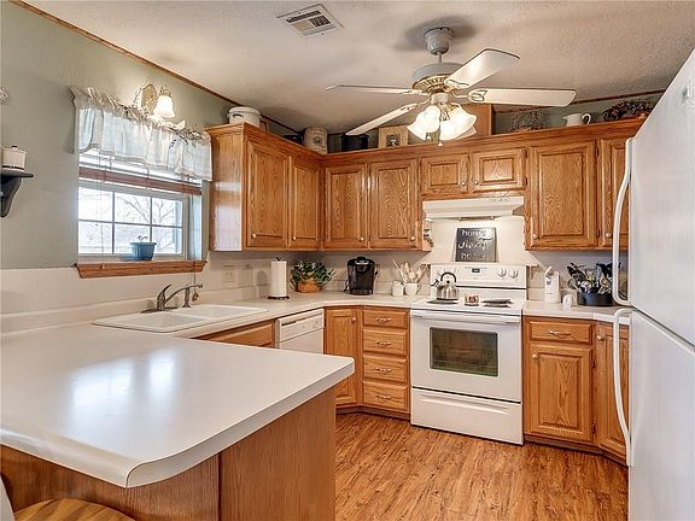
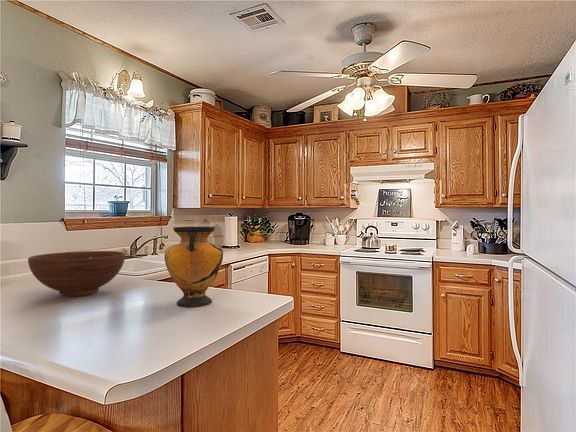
+ fruit bowl [27,250,126,297]
+ vase [164,226,224,308]
